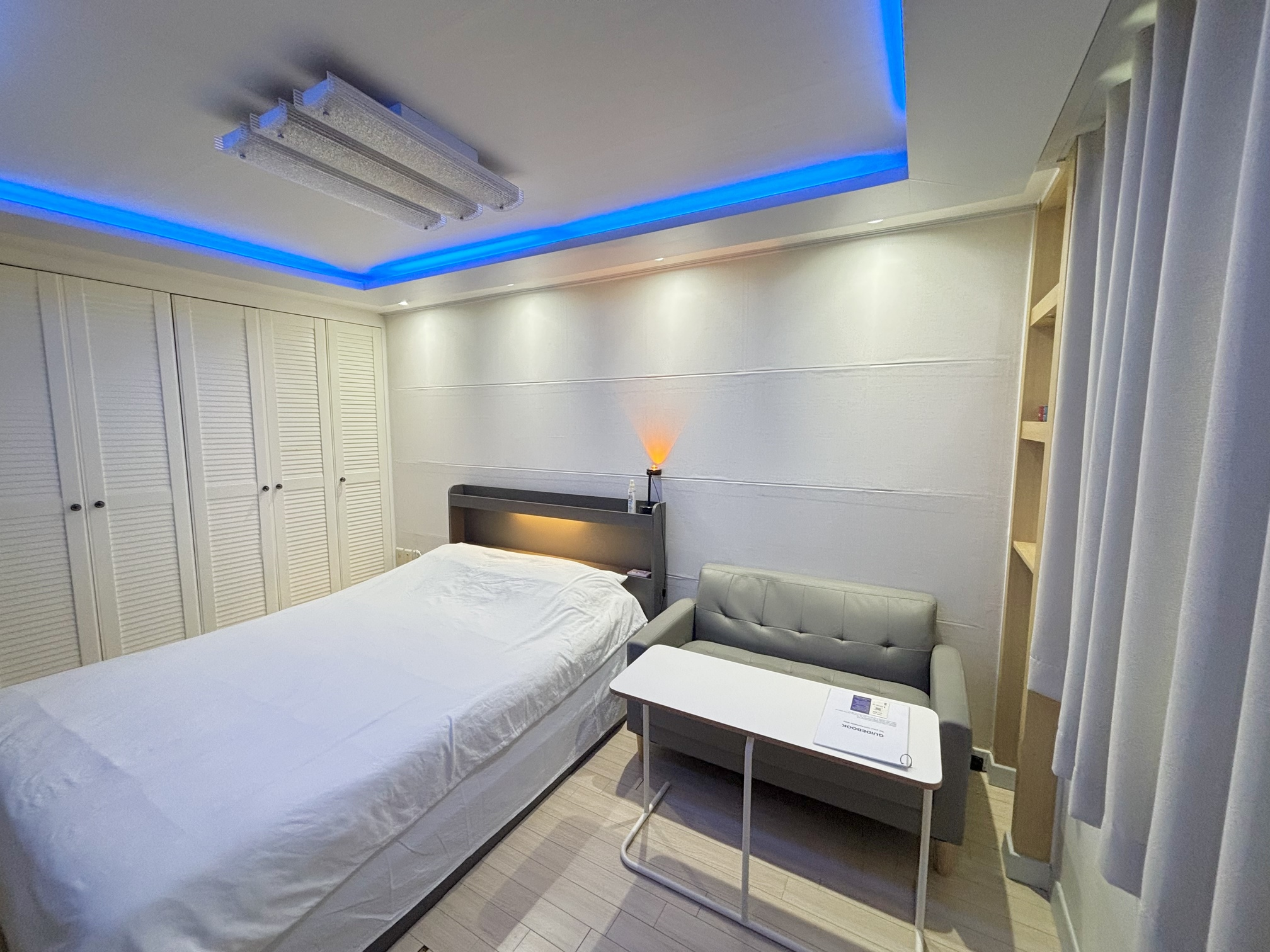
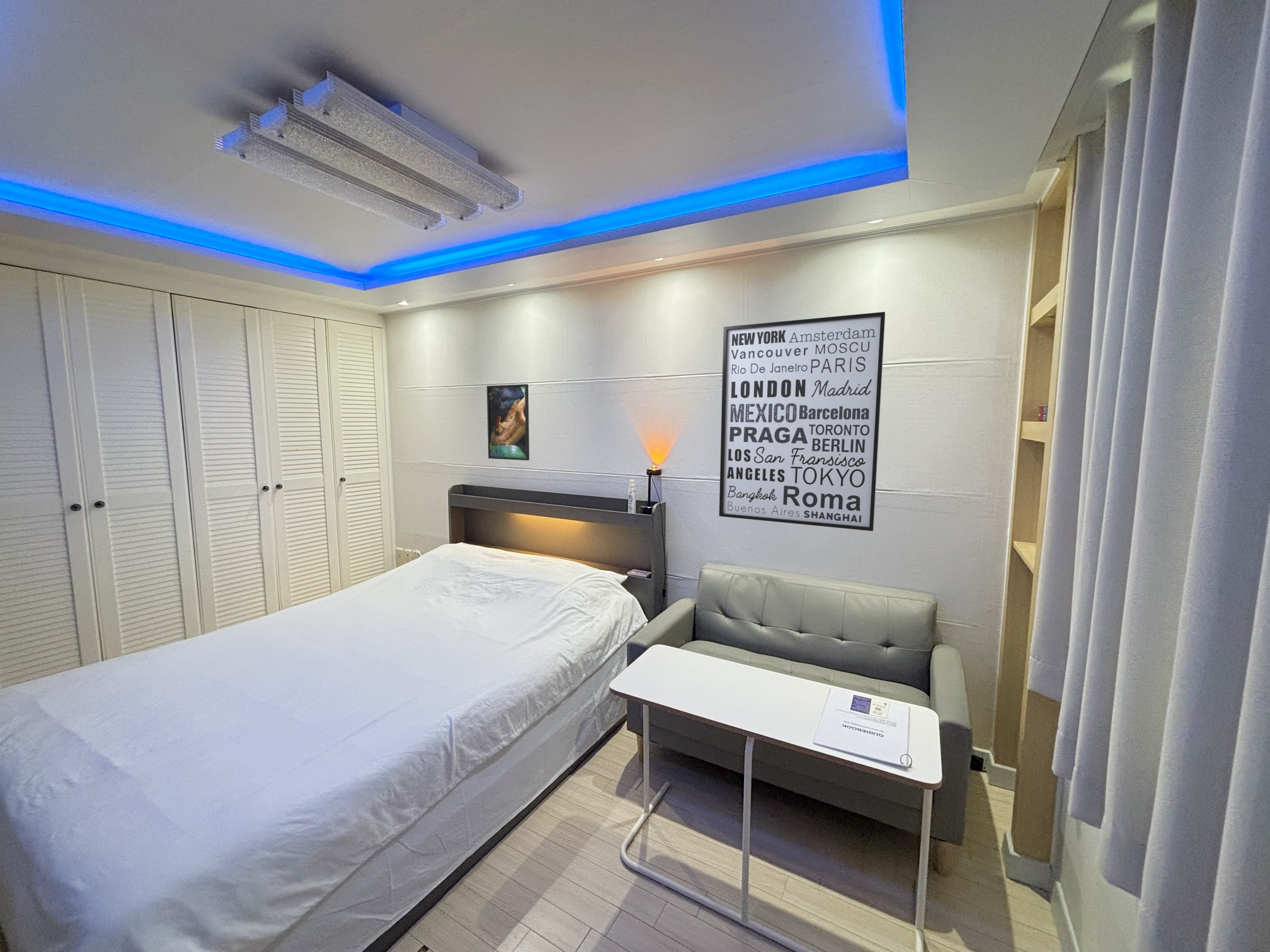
+ wall art [719,311,886,531]
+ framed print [486,383,530,461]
